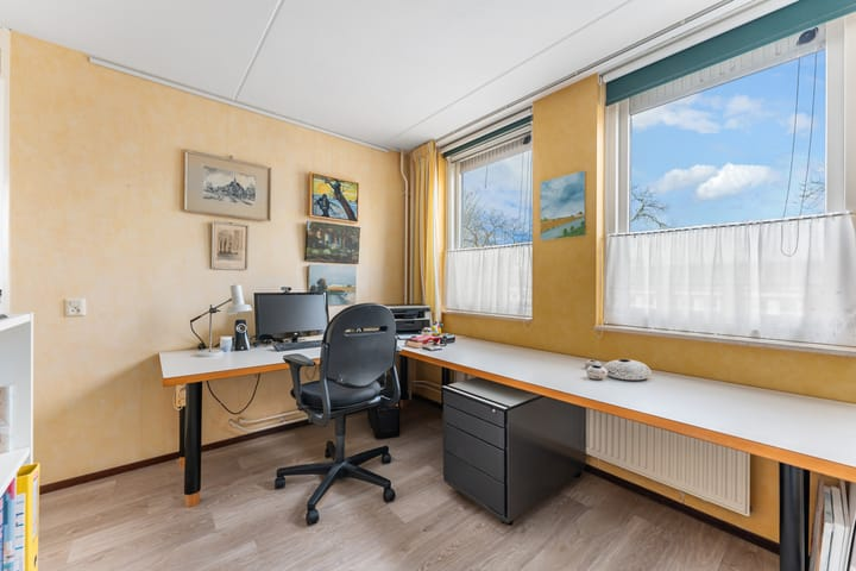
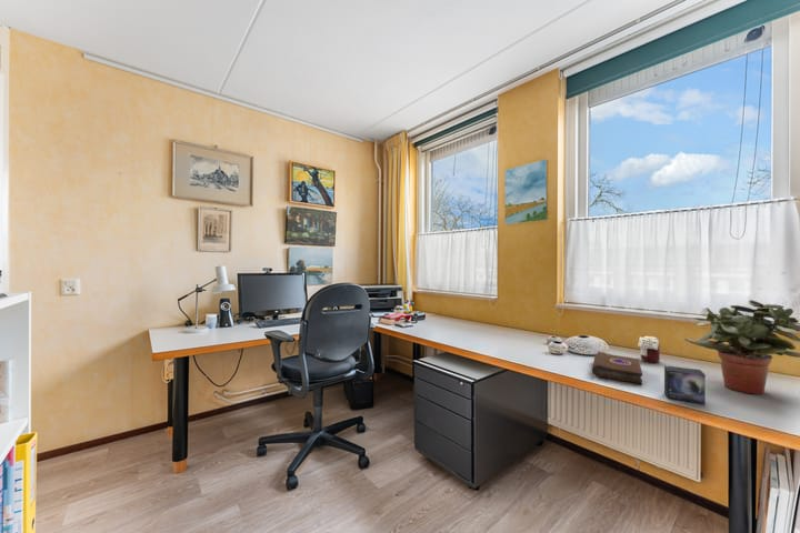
+ book [591,351,643,385]
+ jar [637,335,661,363]
+ small box [663,364,707,405]
+ potted plant [683,299,800,395]
